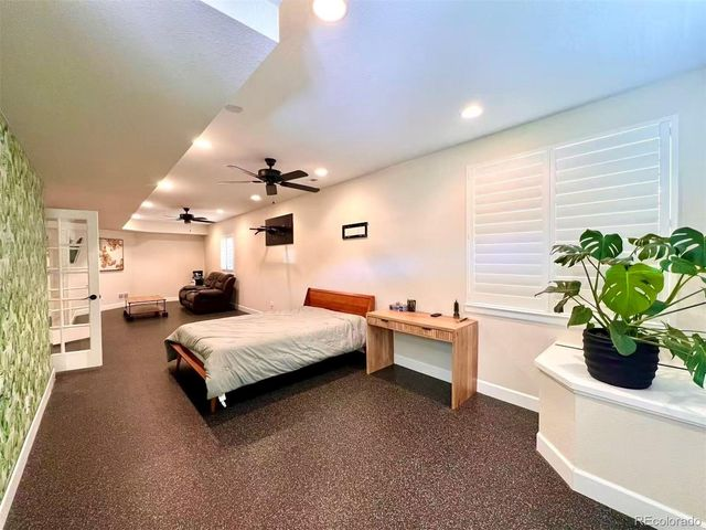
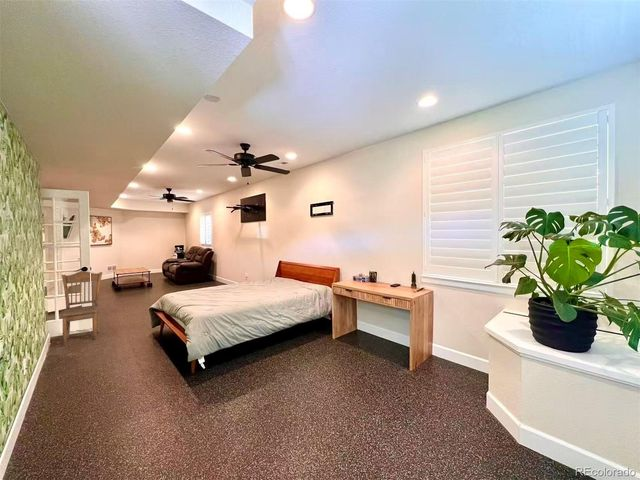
+ dining chair [61,270,103,346]
